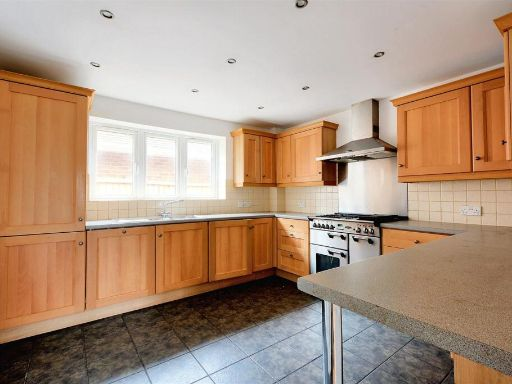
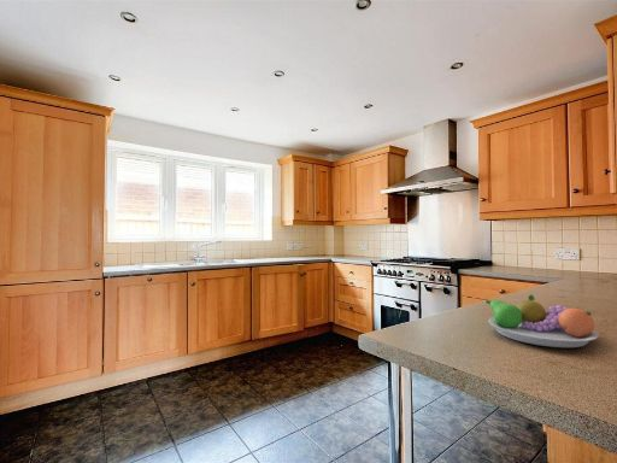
+ fruit bowl [484,293,600,348]
